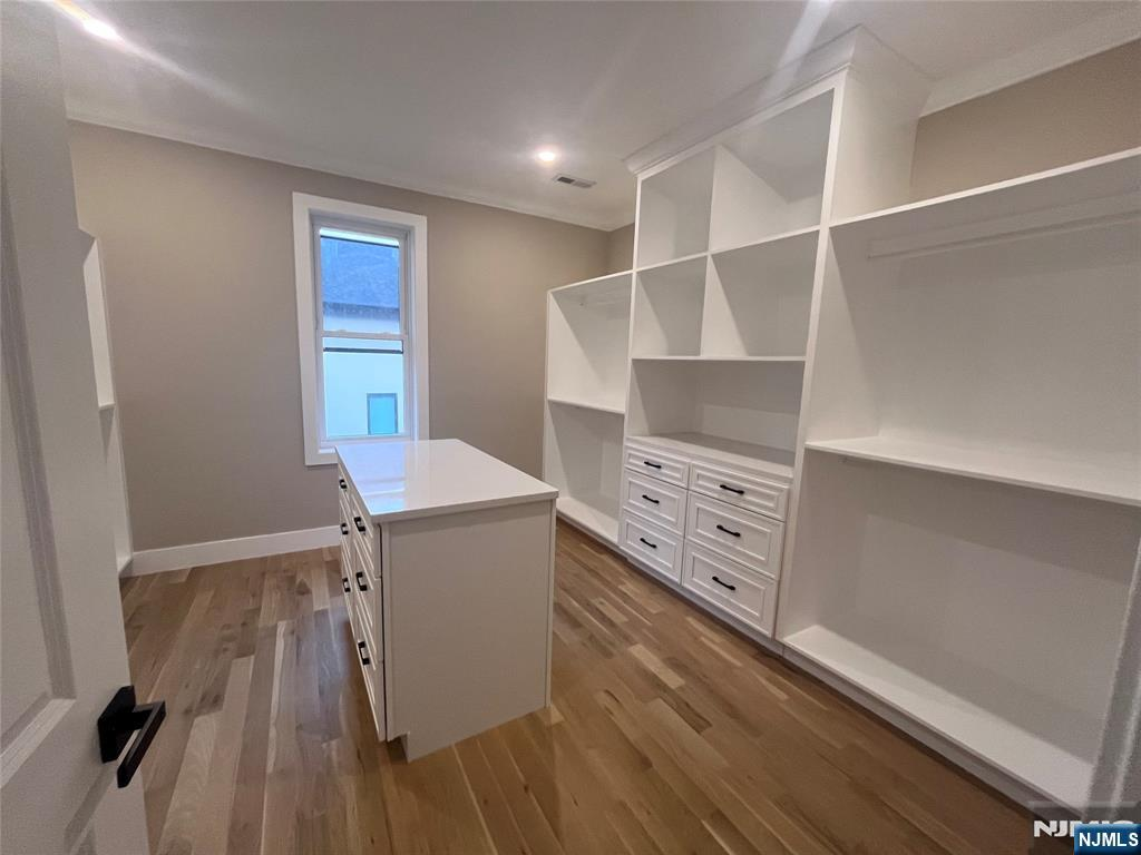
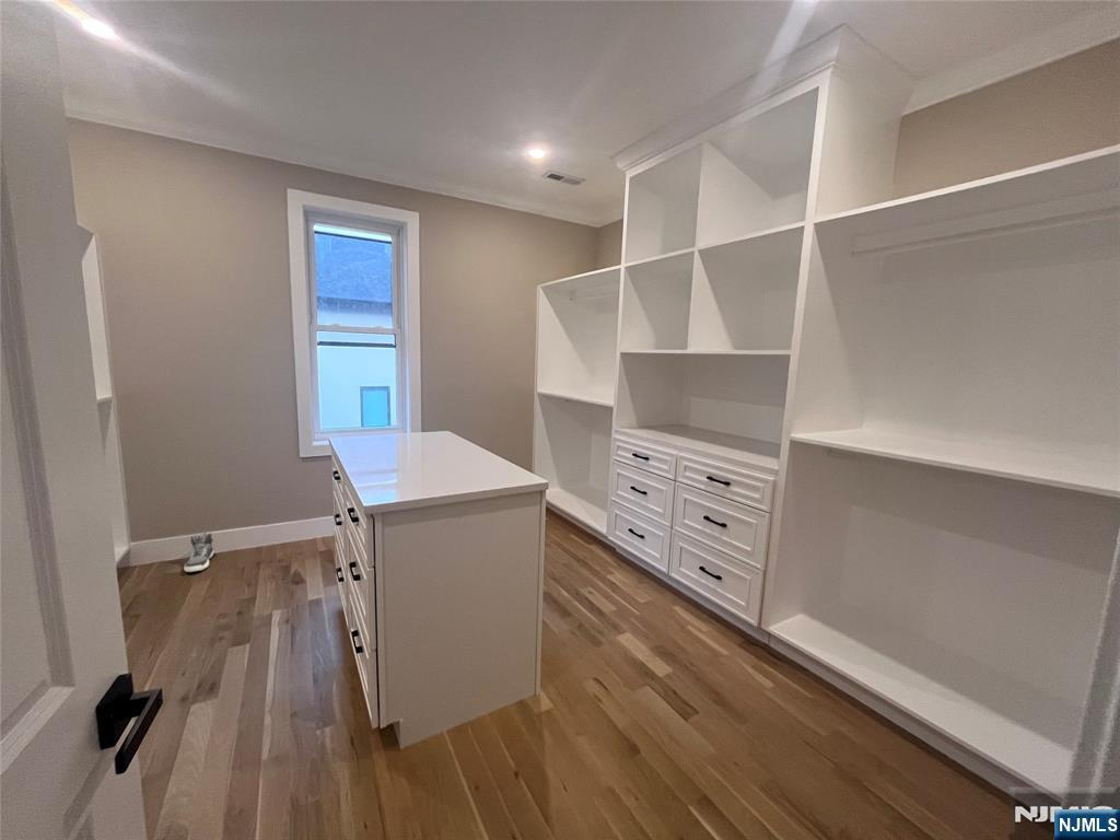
+ sneaker [183,532,214,573]
